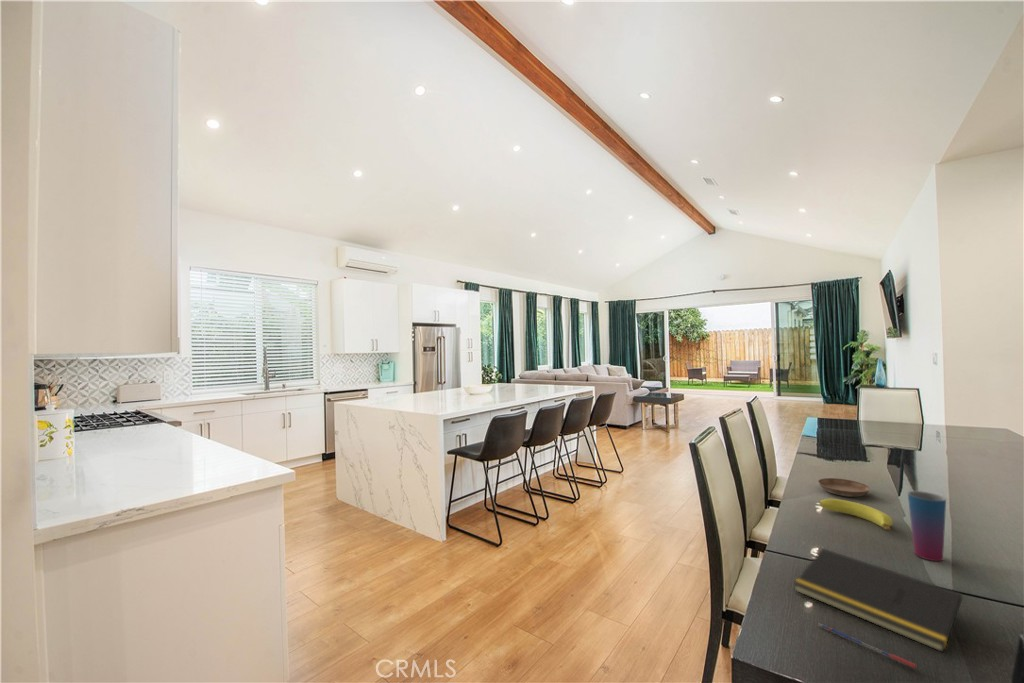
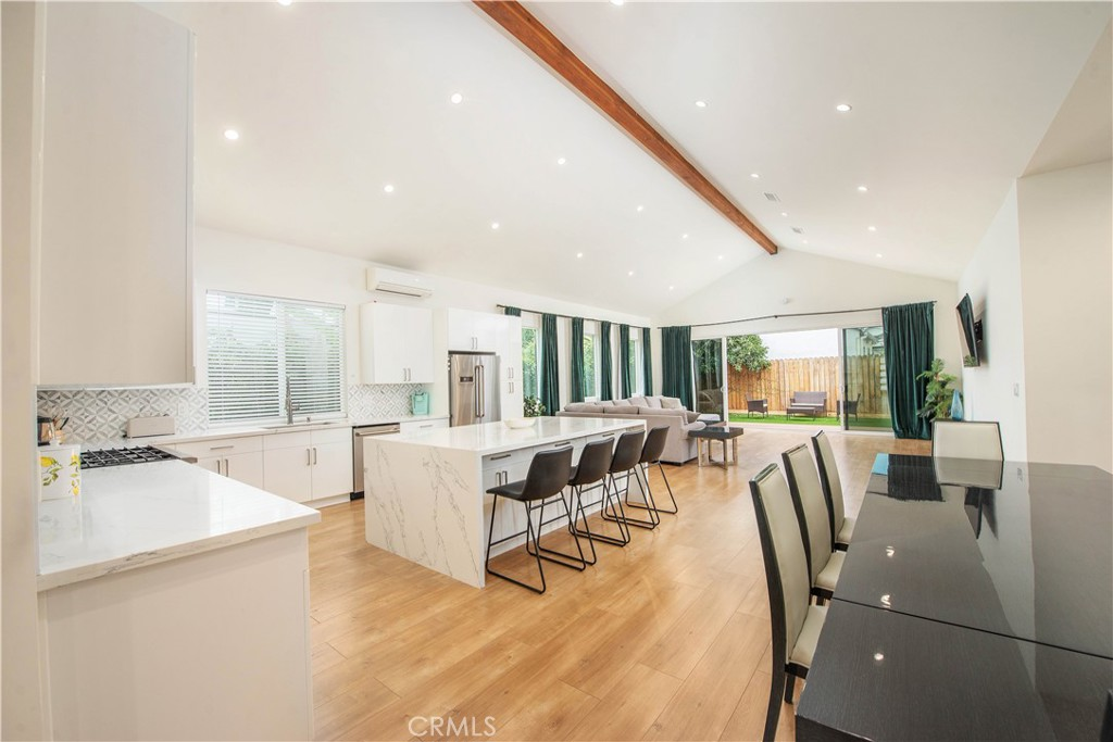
- notepad [792,547,963,653]
- cup [907,490,947,562]
- saucer [817,477,871,498]
- pen [817,623,918,669]
- fruit [819,498,893,531]
